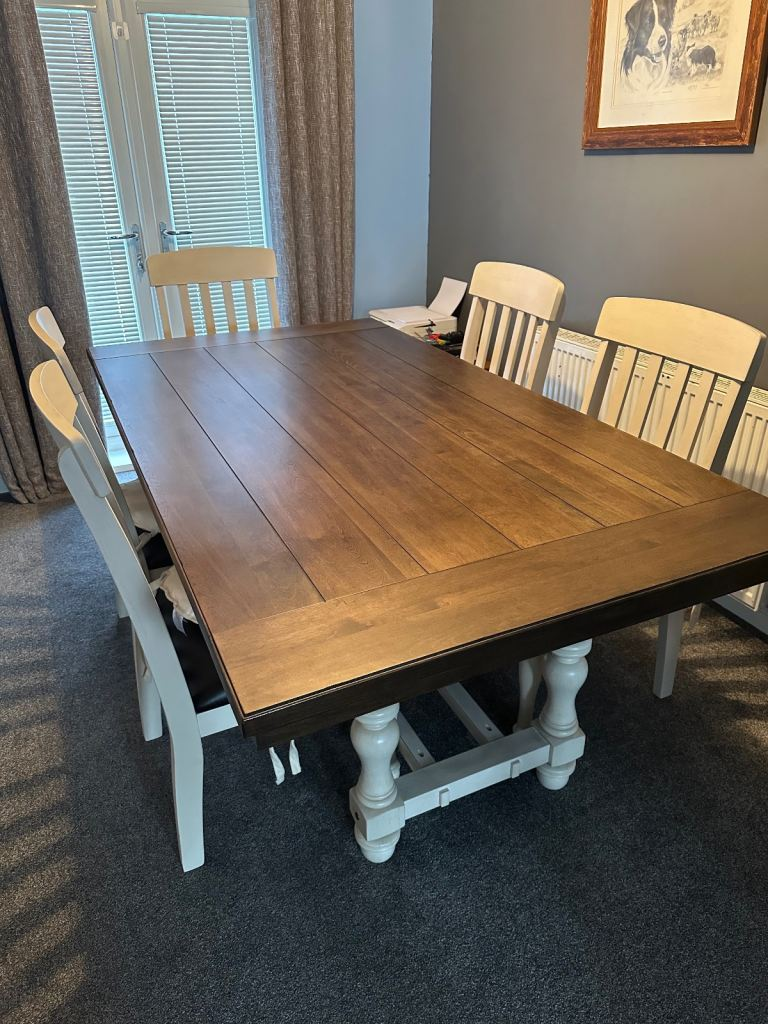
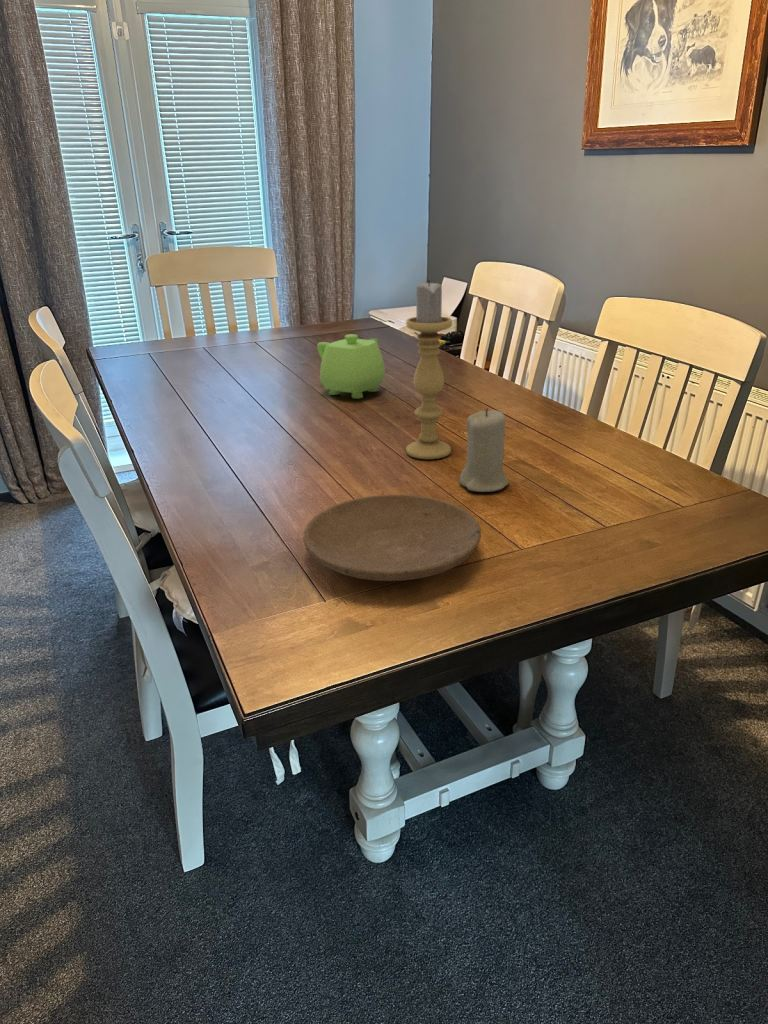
+ candle holder [405,279,453,460]
+ candle [459,407,510,493]
+ teapot [316,333,386,400]
+ plate [302,494,482,582]
